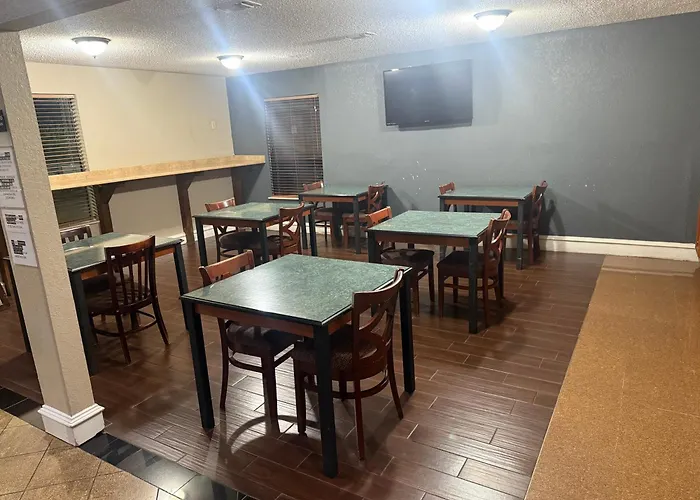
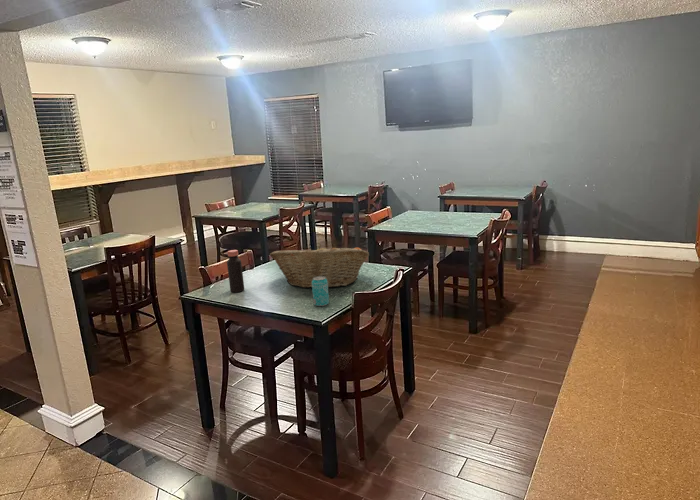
+ beverage can [311,276,330,307]
+ bottle [226,249,245,293]
+ fruit basket [269,243,370,289]
